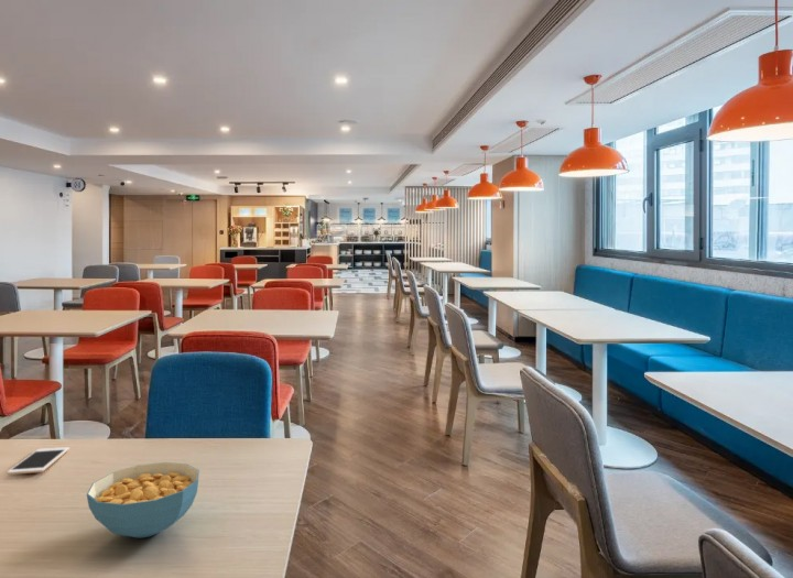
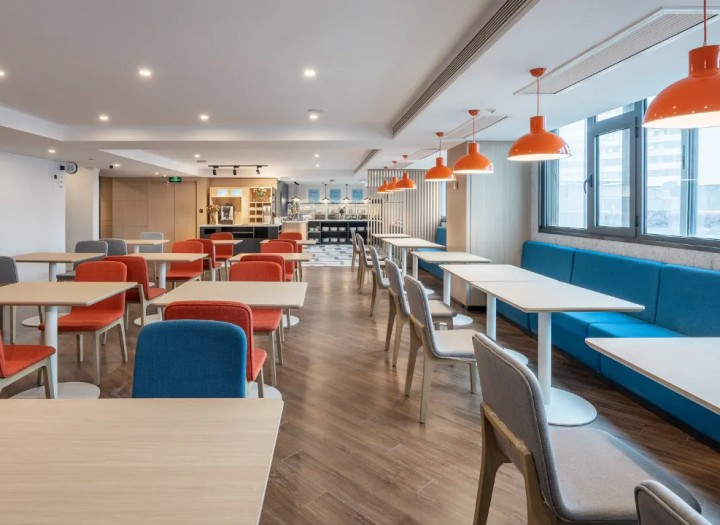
- cell phone [6,446,70,476]
- cereal bowl [86,461,200,539]
